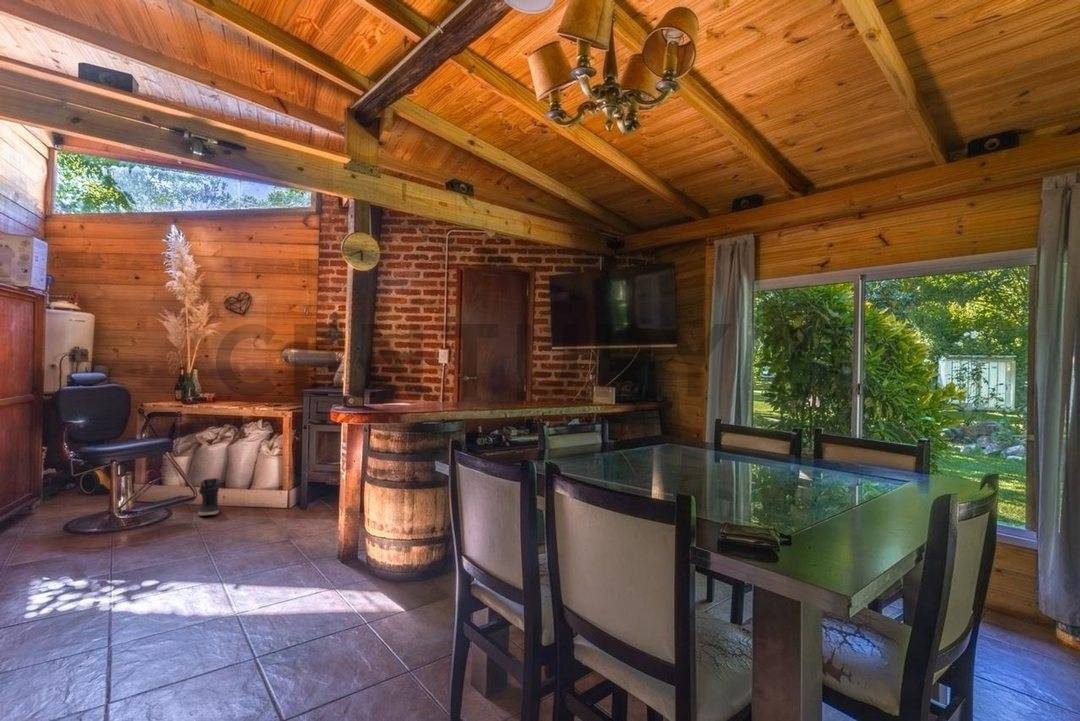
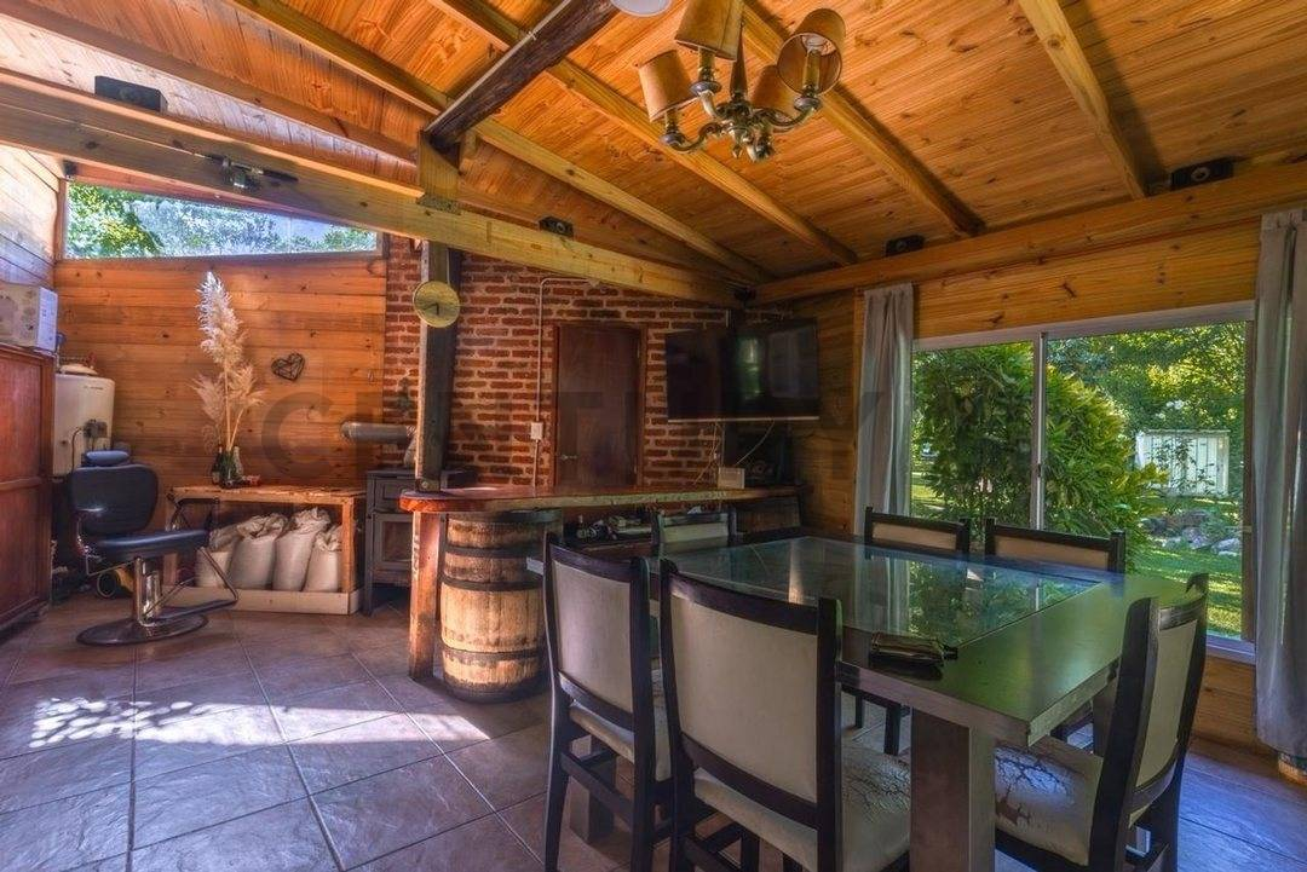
- sneaker [197,477,220,517]
